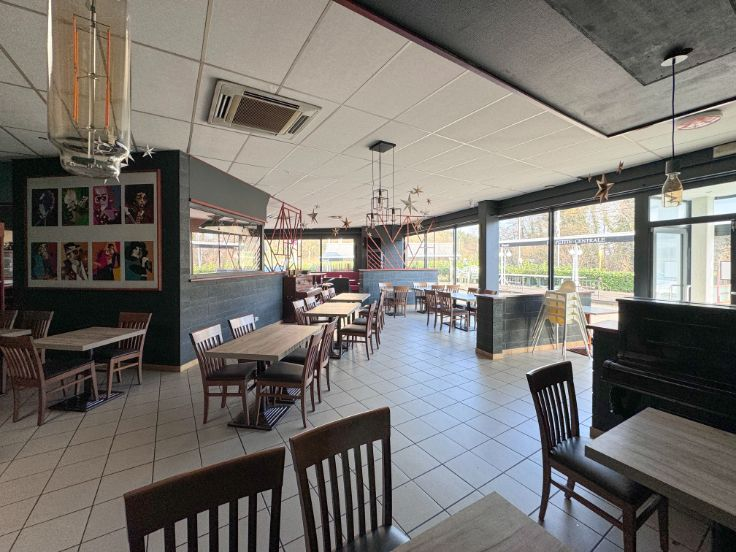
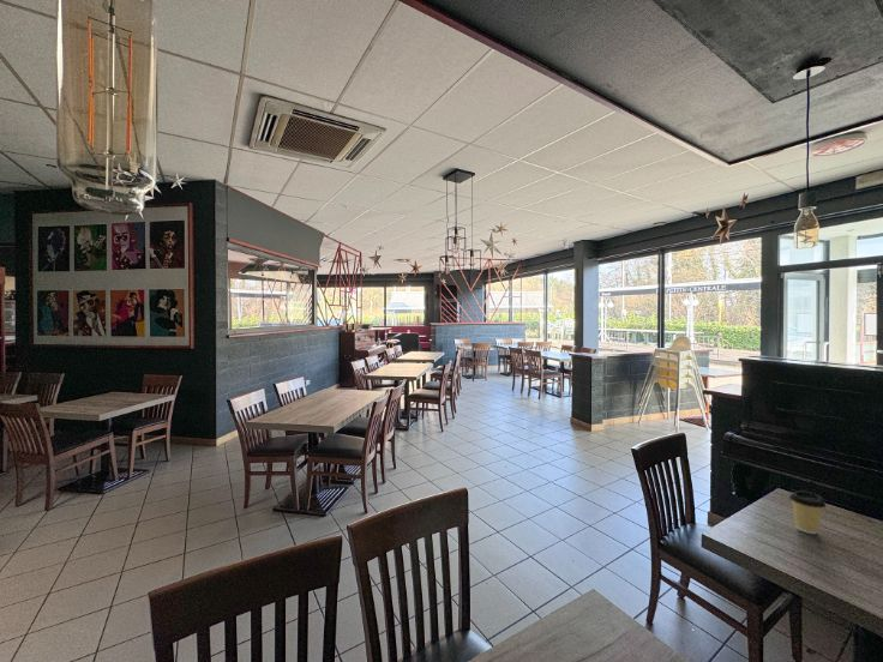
+ coffee cup [788,489,828,535]
